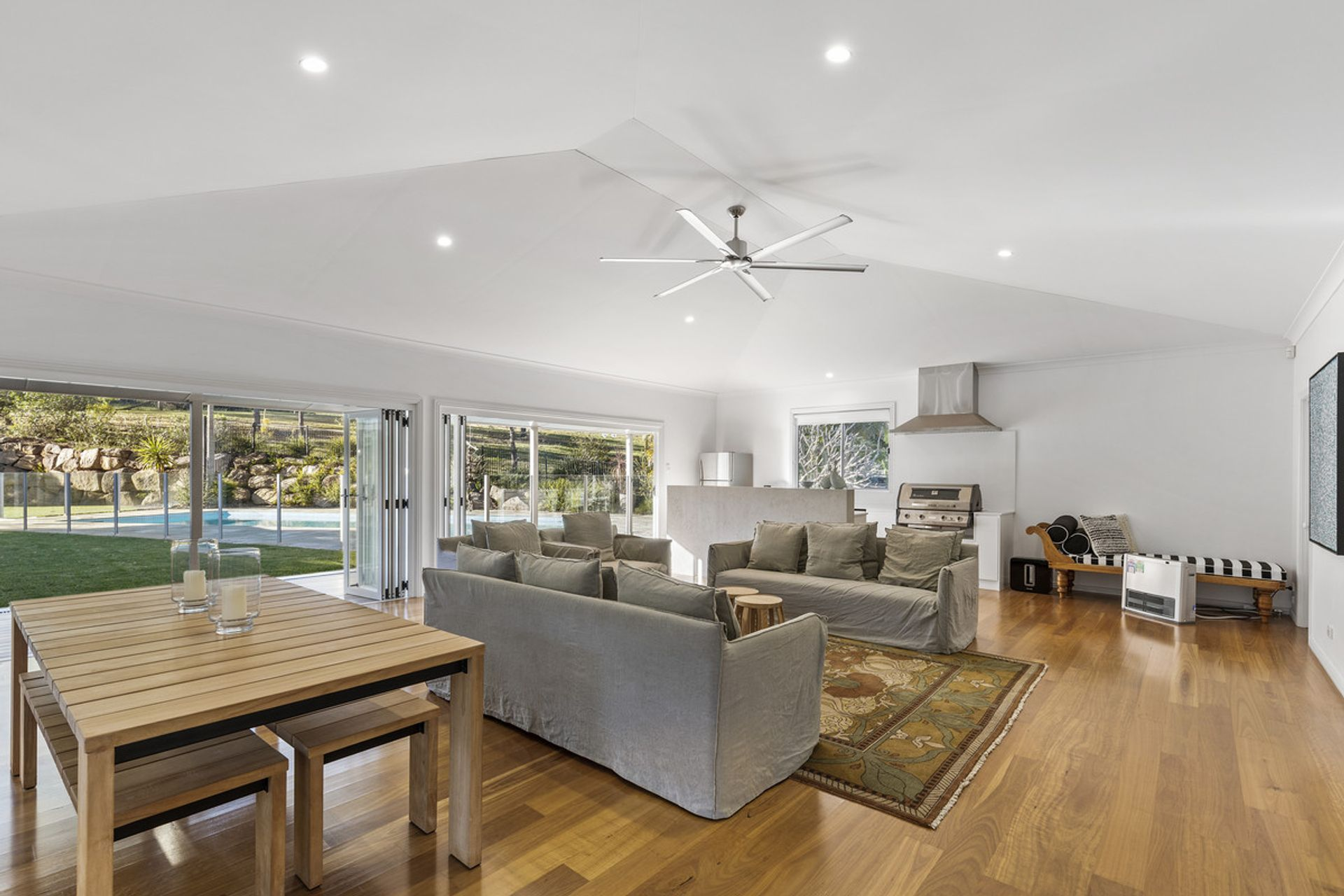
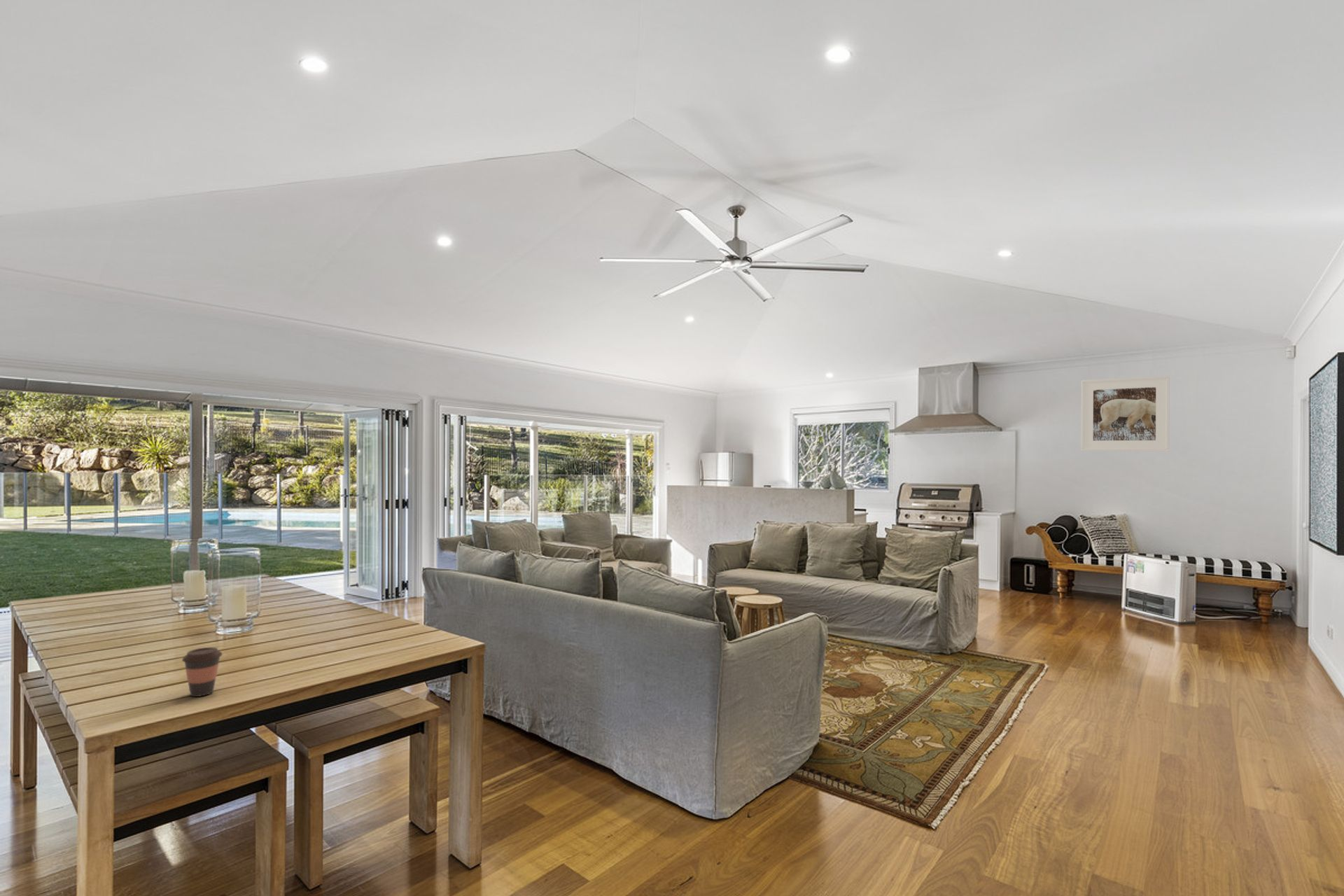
+ coffee cup [181,647,223,697]
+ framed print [1080,375,1170,452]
